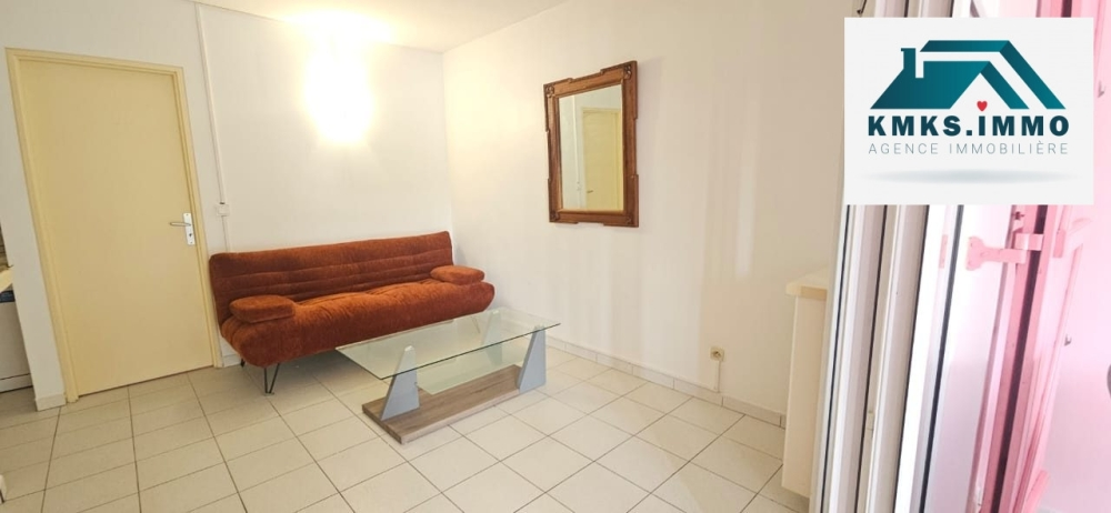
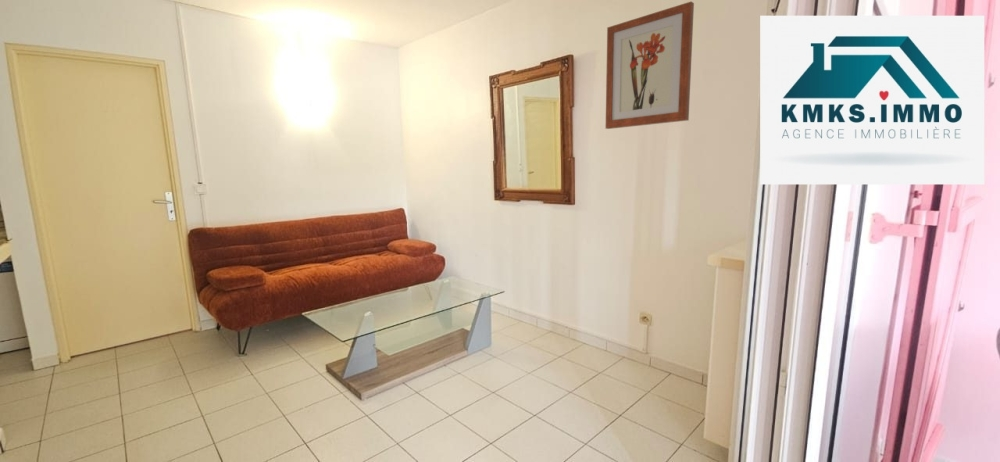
+ wall art [605,0,695,130]
